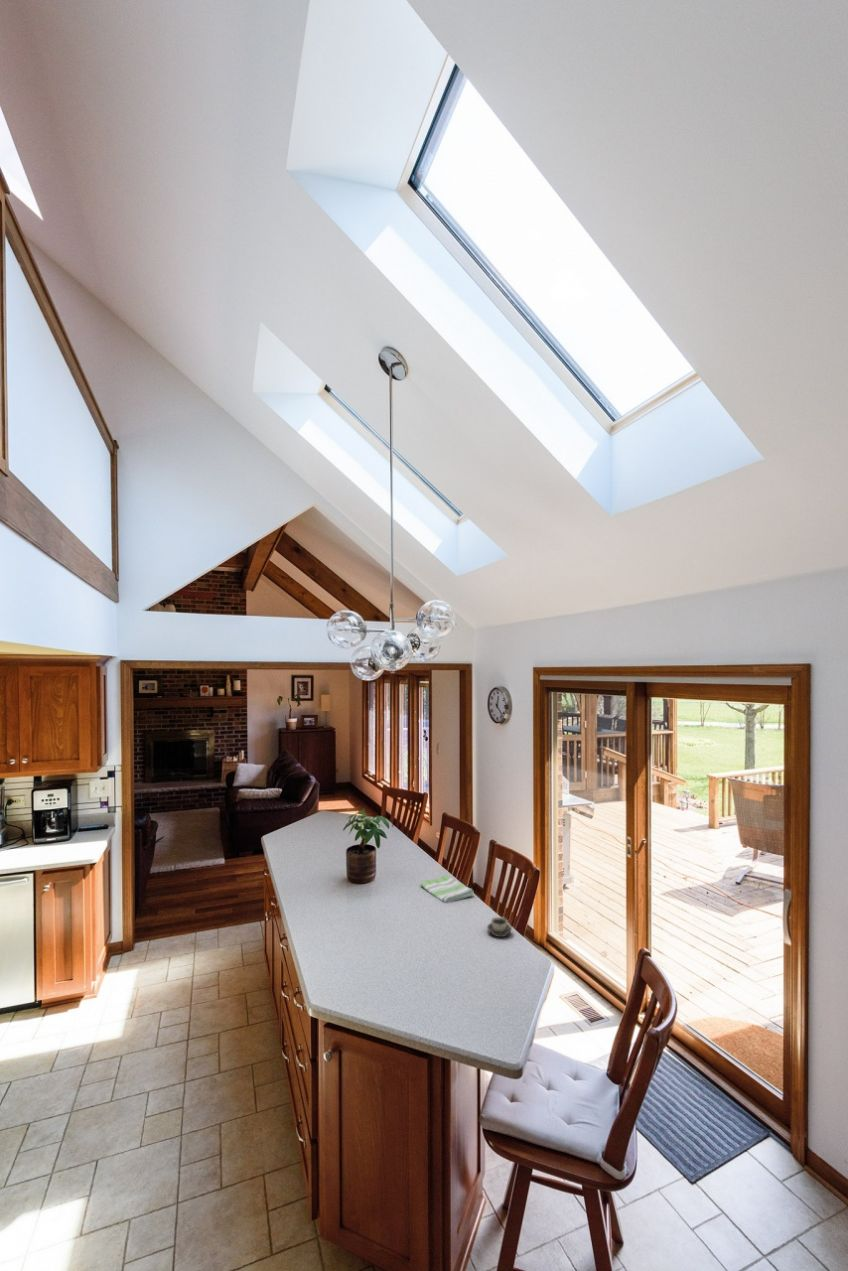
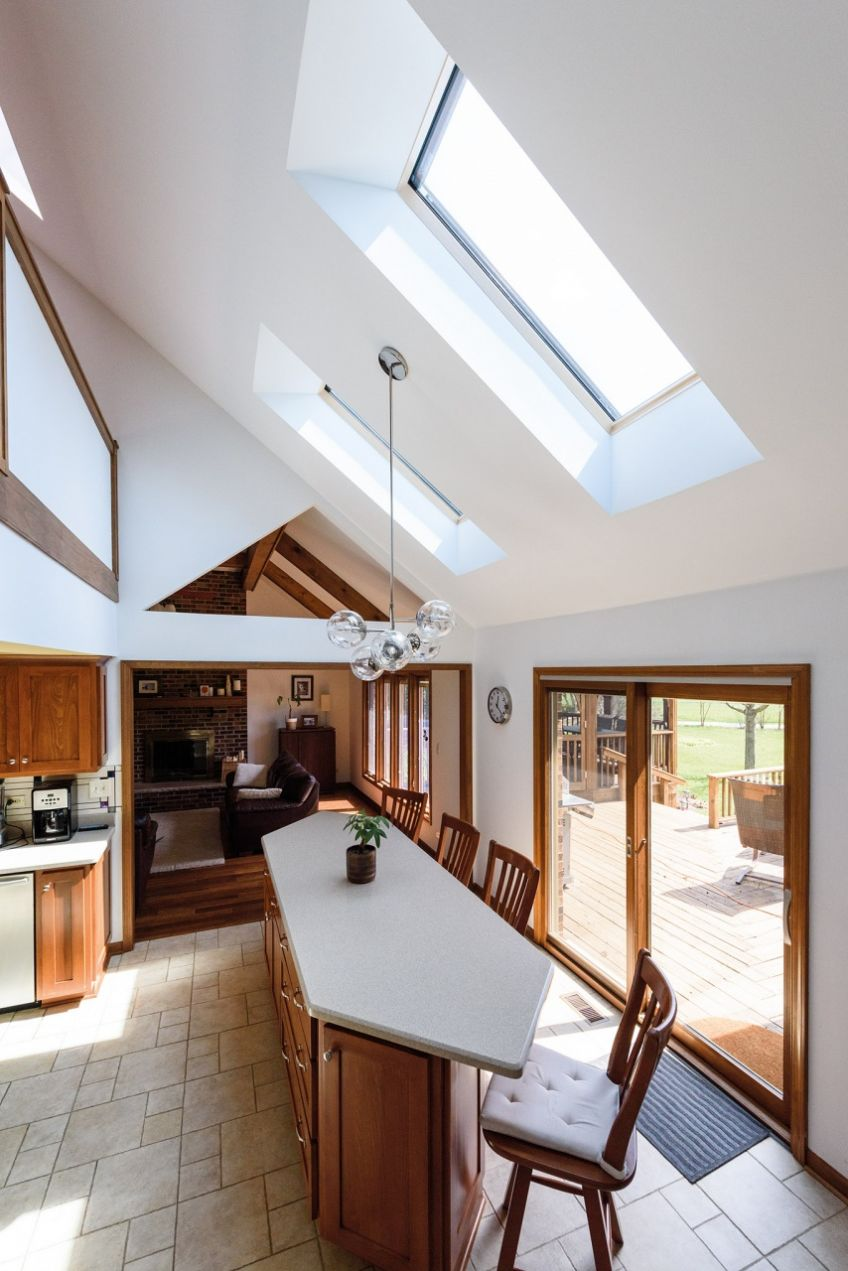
- dish towel [419,874,475,904]
- cup [486,916,513,938]
